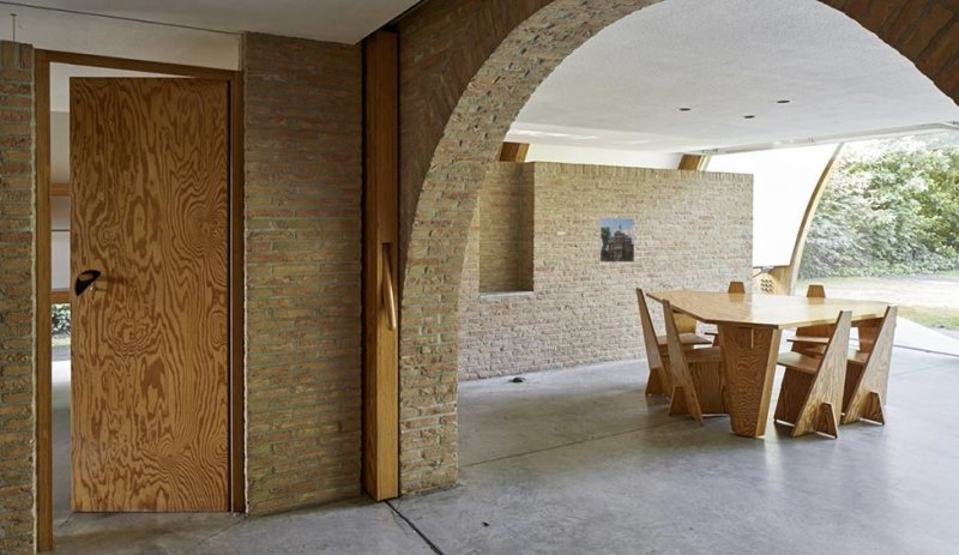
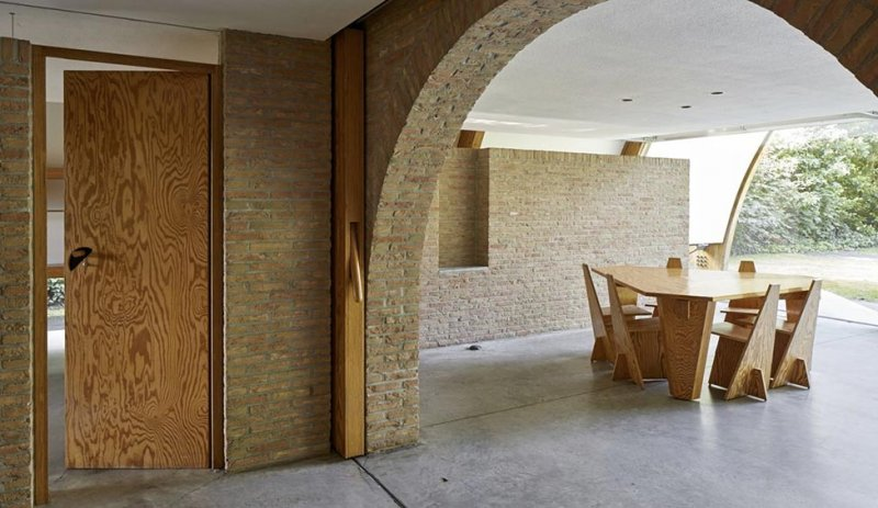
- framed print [597,216,635,264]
